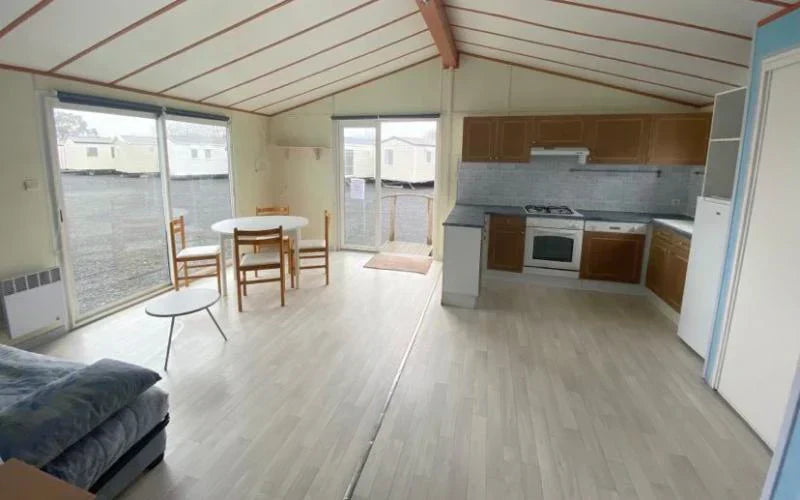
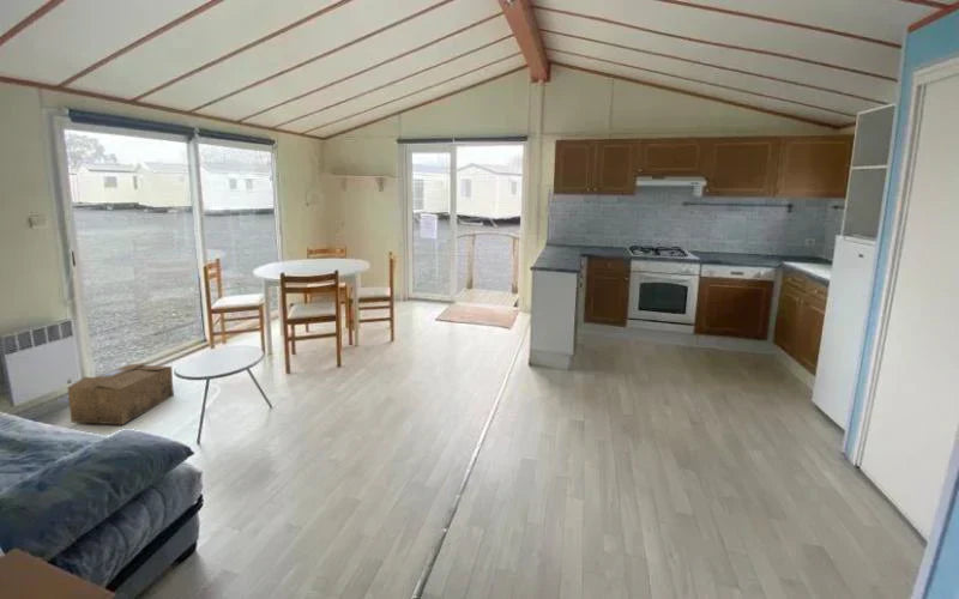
+ cardboard box [66,362,175,425]
